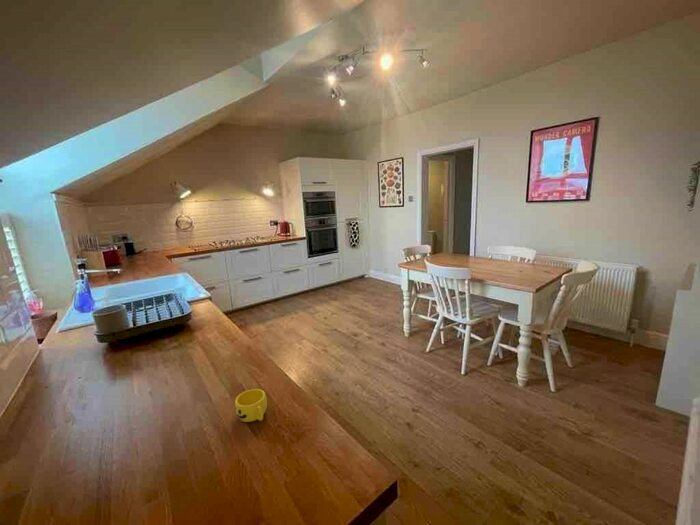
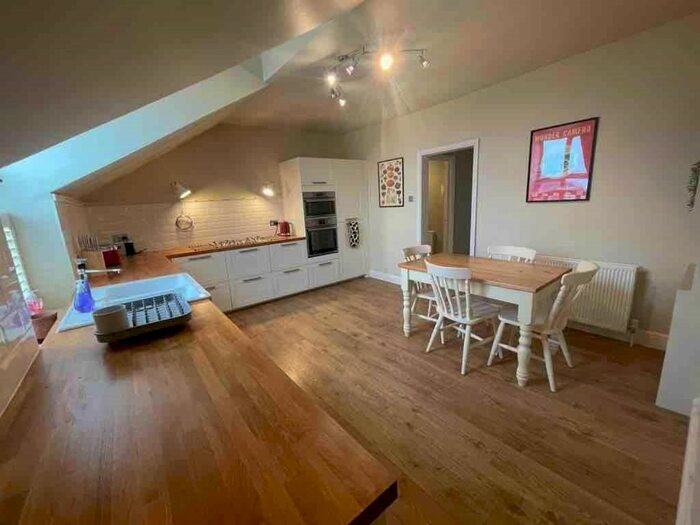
- cup [234,388,268,423]
